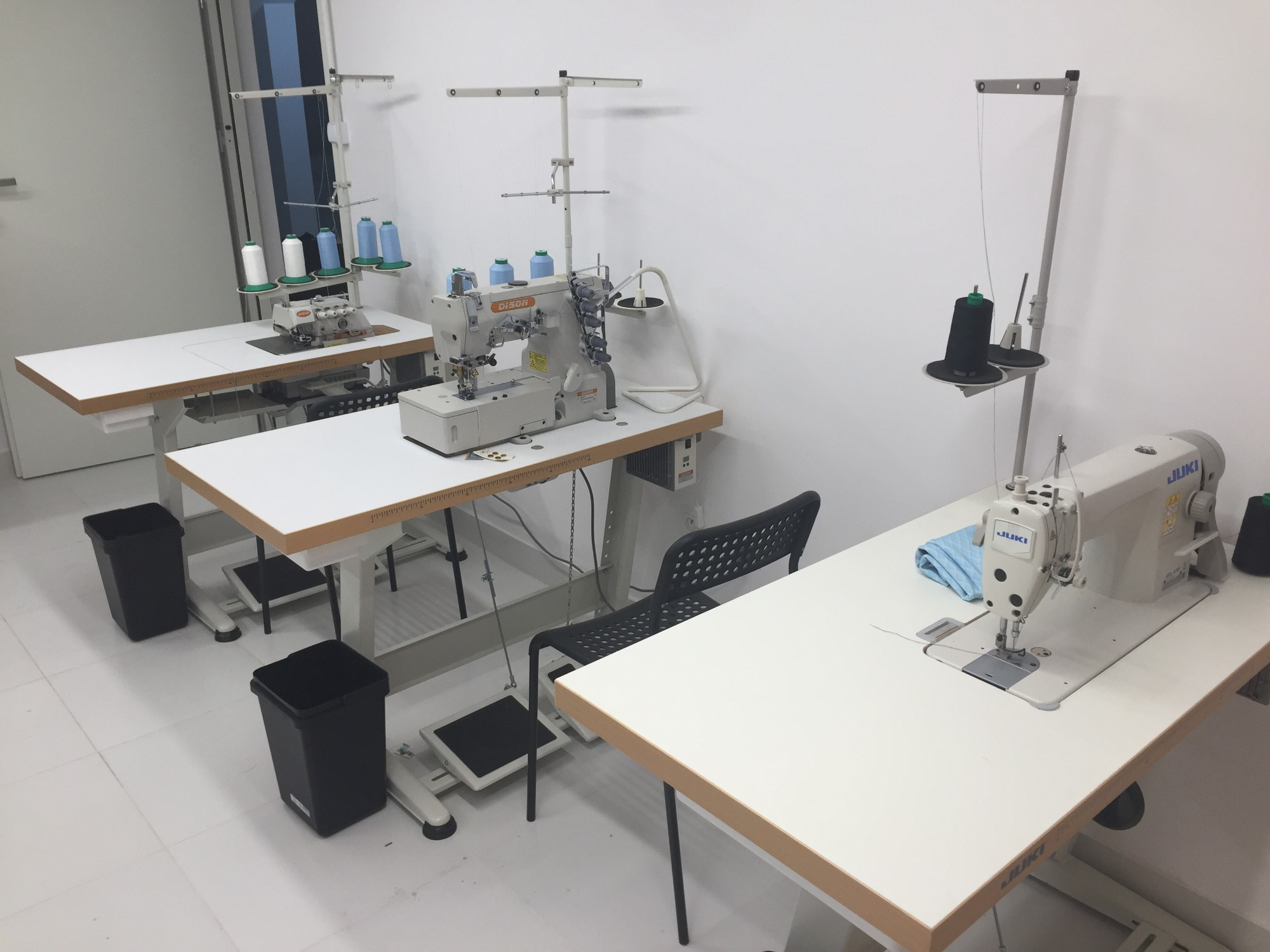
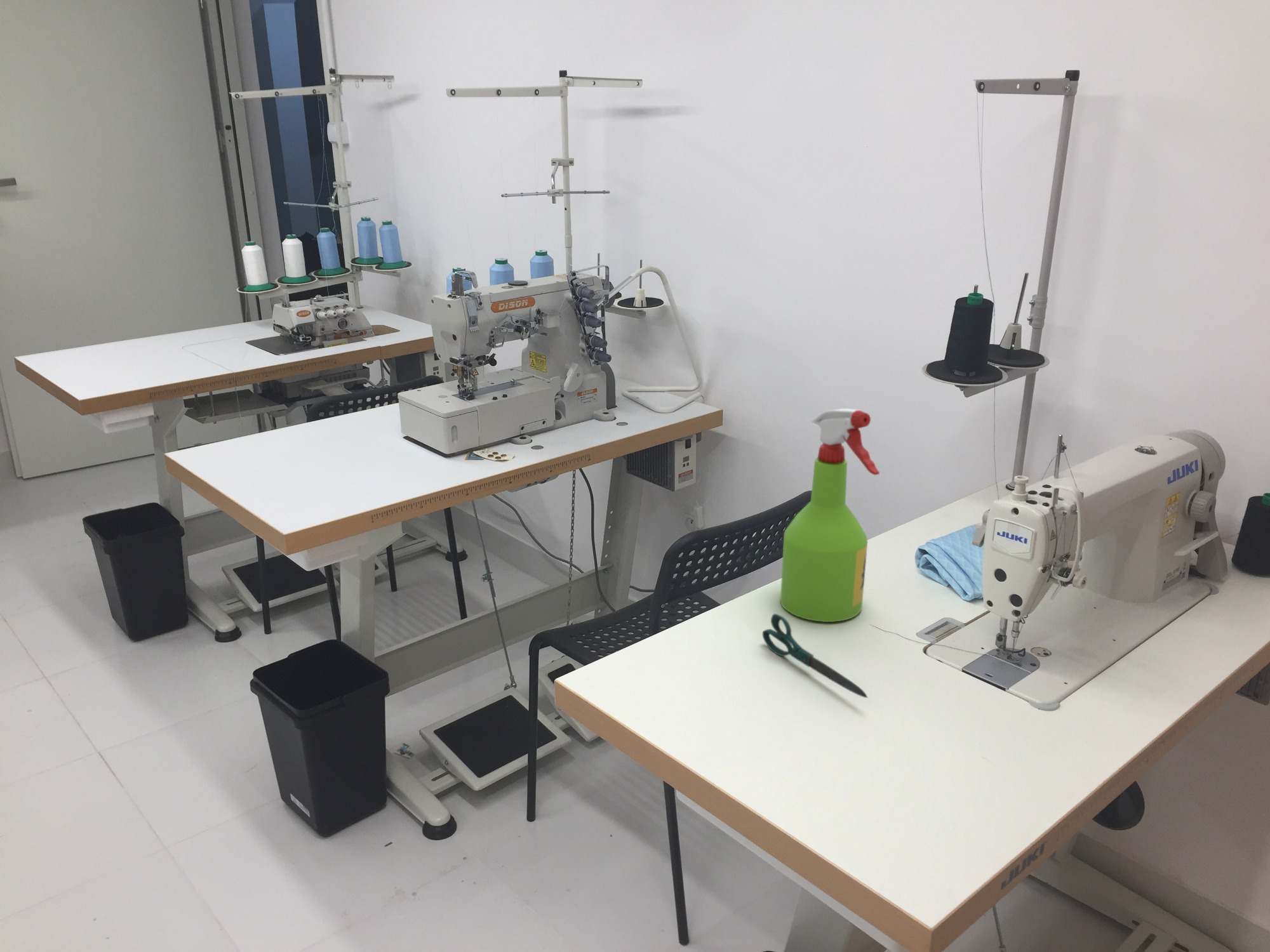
+ shears [762,613,869,699]
+ spray bottle [780,408,880,623]
